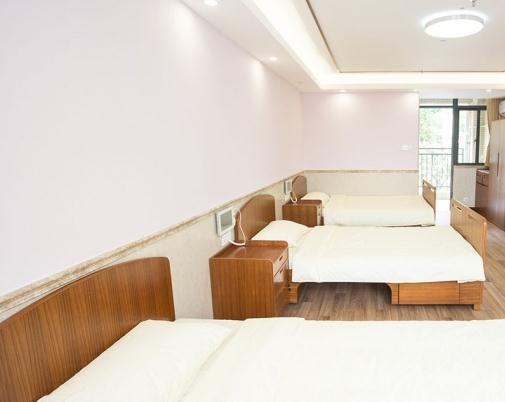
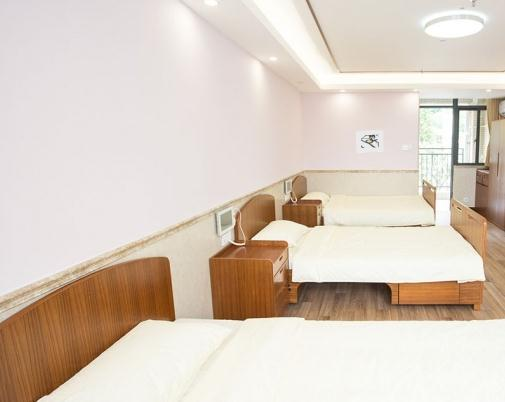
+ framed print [356,129,384,154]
